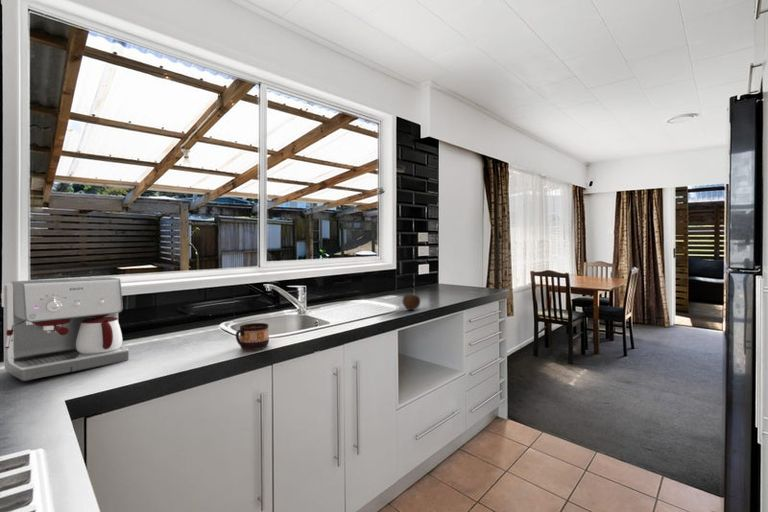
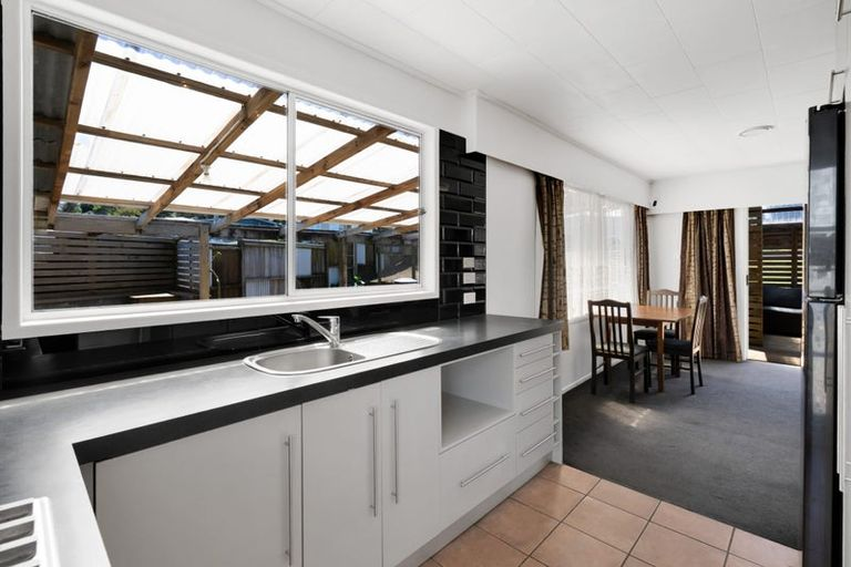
- cup [235,322,270,351]
- fruit [401,290,422,311]
- coffee maker [3,276,130,382]
